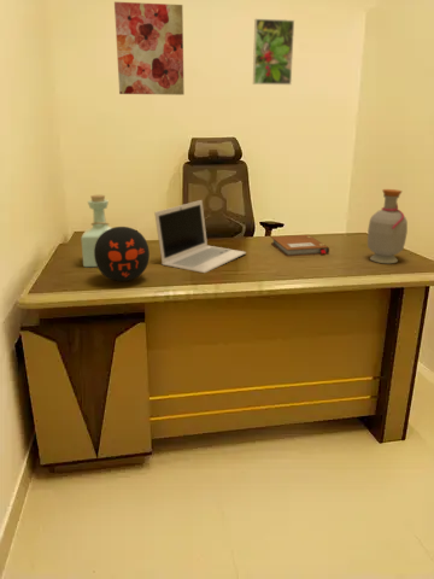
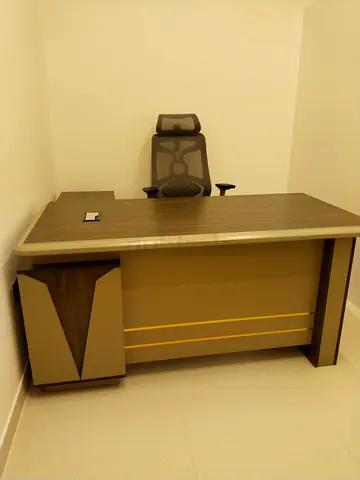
- laptop [153,199,247,274]
- wall art [113,1,186,96]
- decorative ball [94,226,151,282]
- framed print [252,17,295,86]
- bottle [80,194,112,268]
- bottle [366,188,409,264]
- notebook [270,234,330,258]
